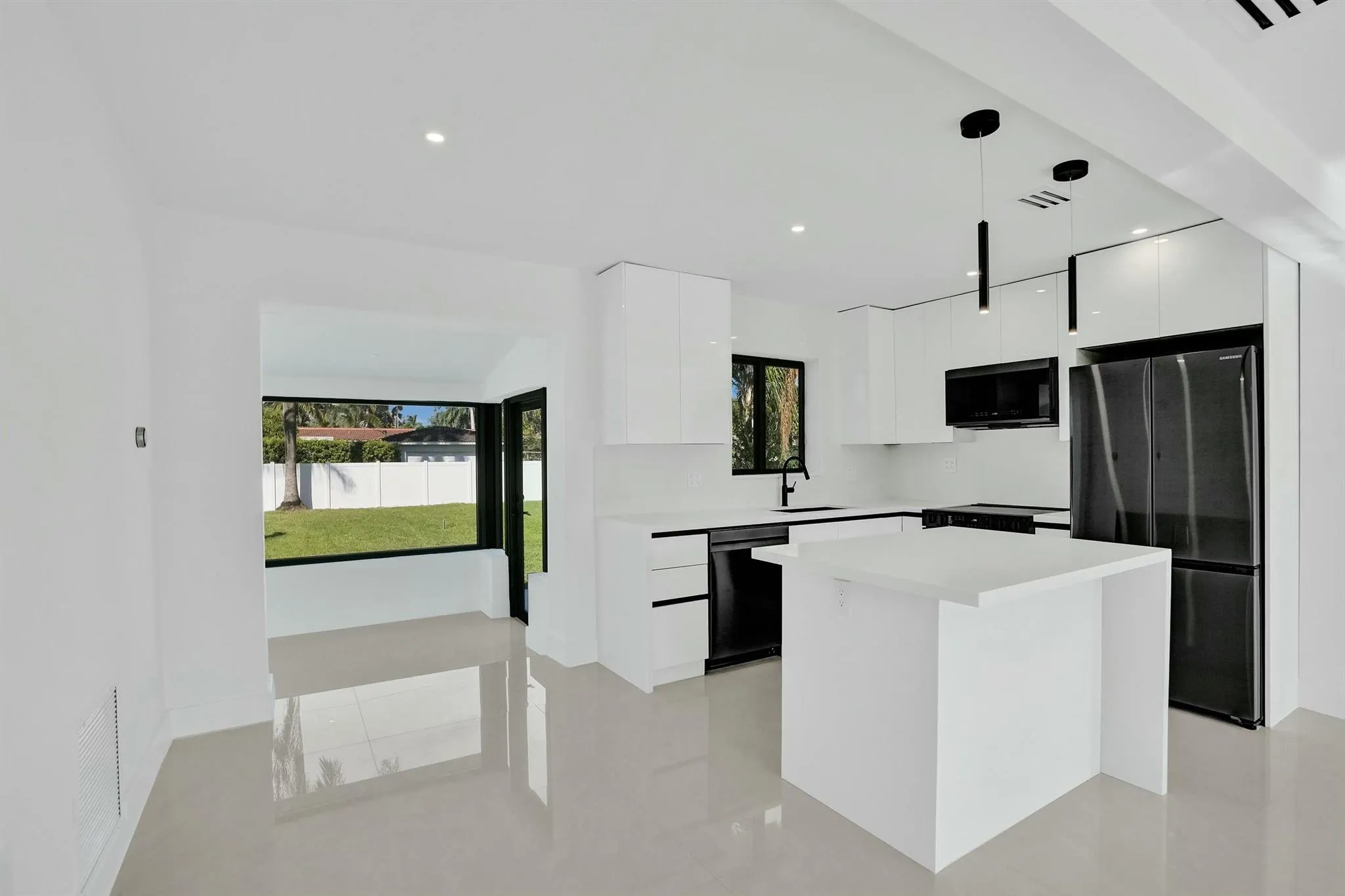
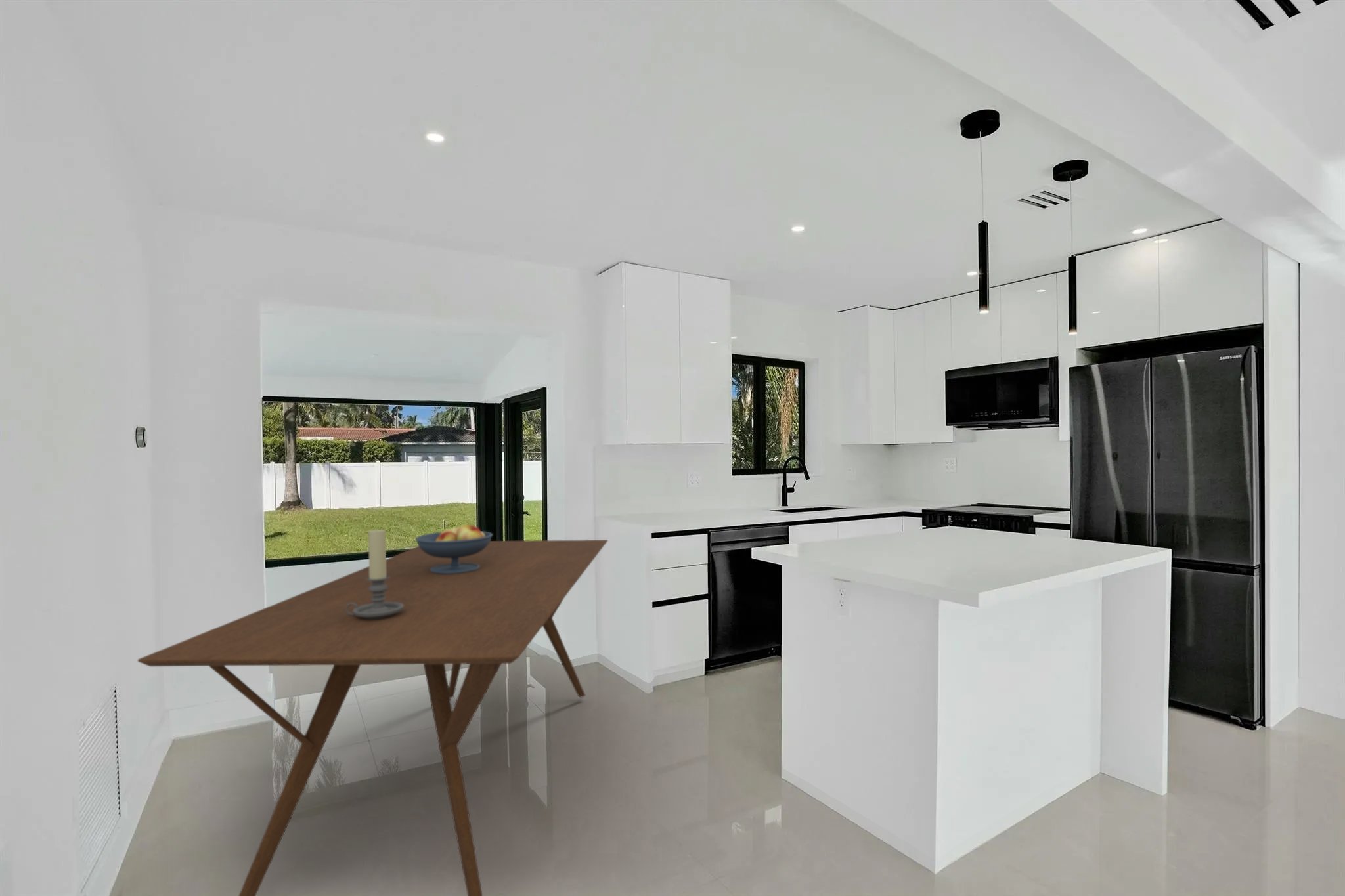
+ candle holder [345,528,404,619]
+ fruit bowl [414,524,493,574]
+ dining table [137,539,609,896]
